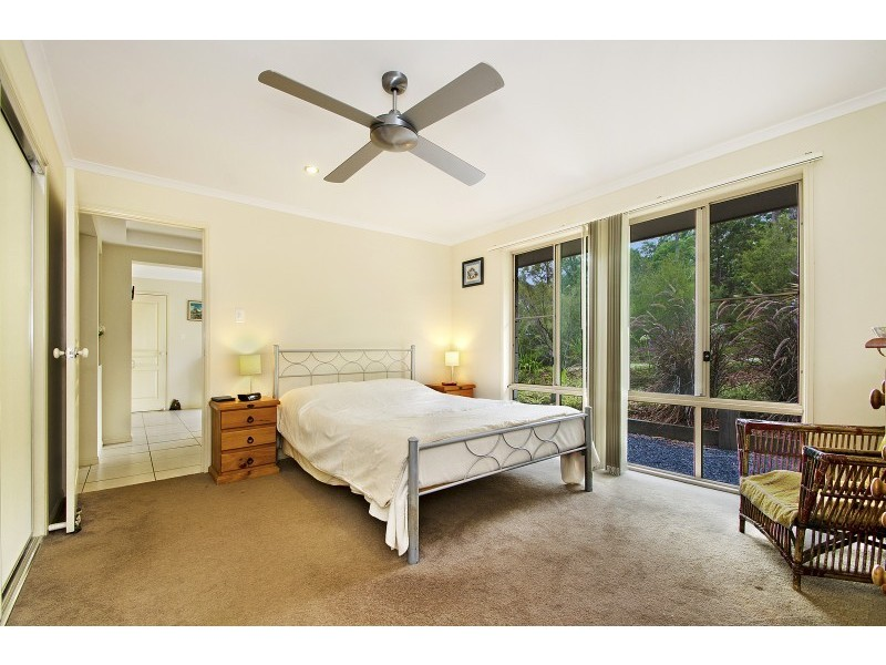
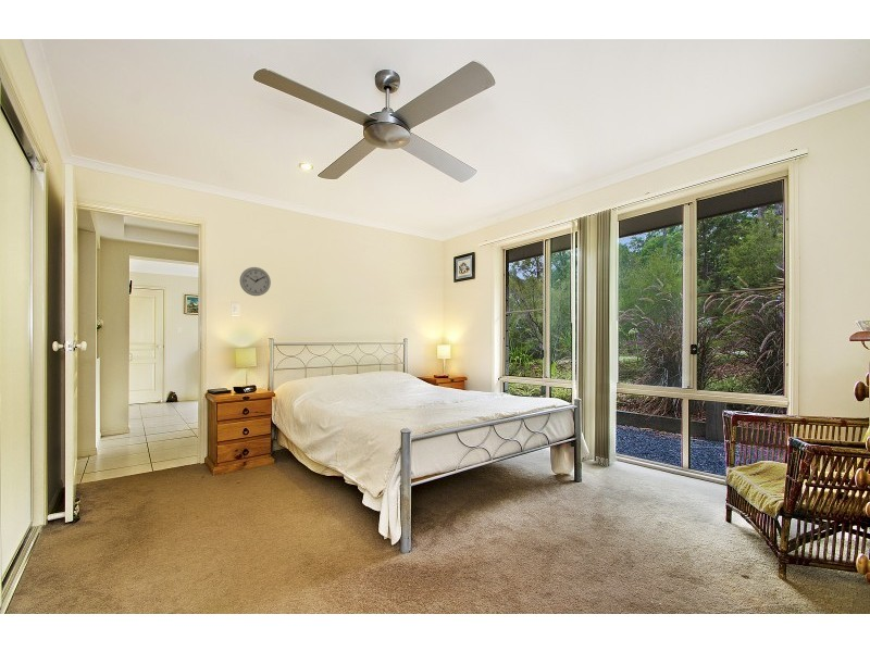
+ wall clock [239,266,272,297]
